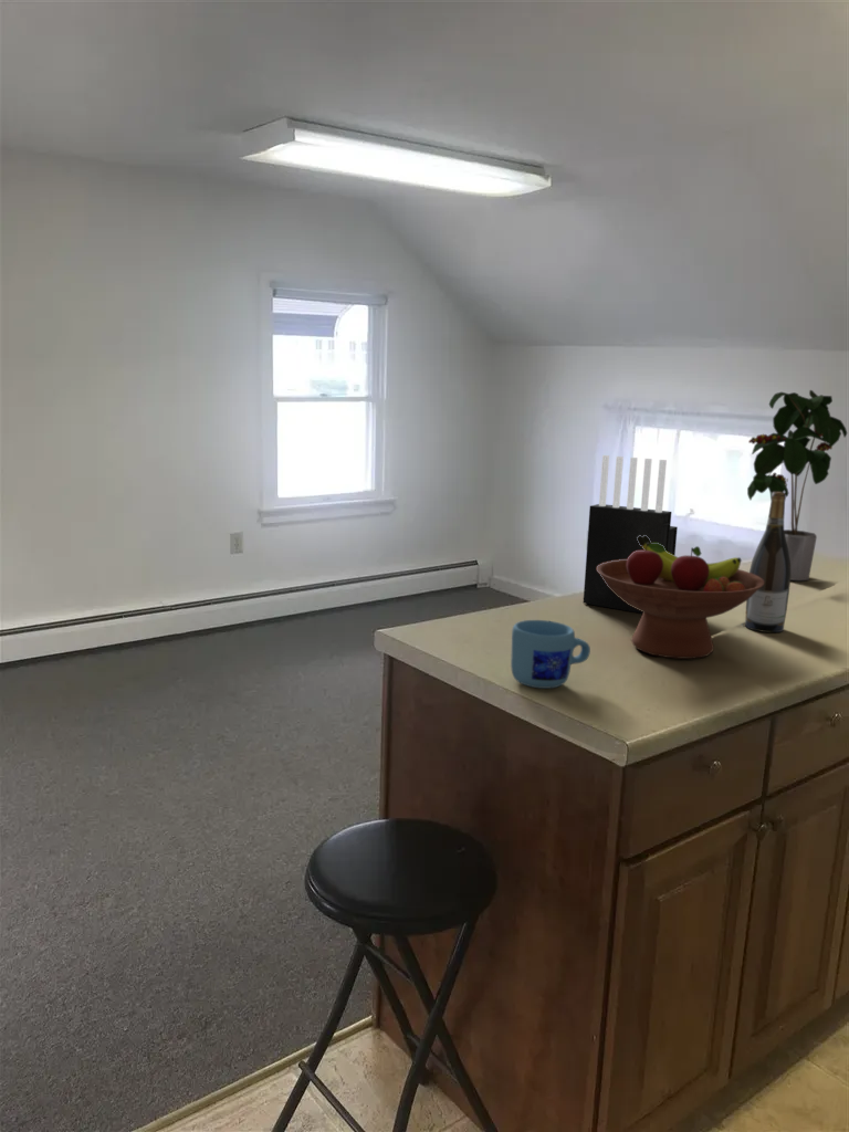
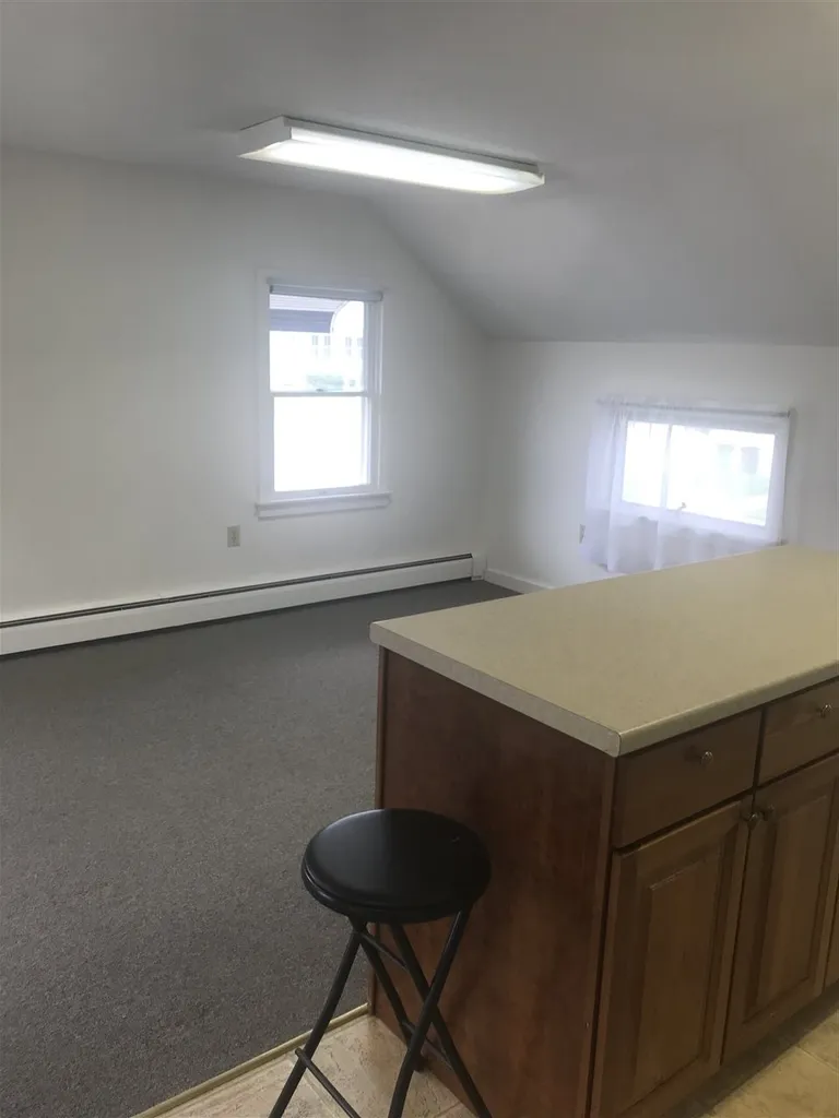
- fruit bowl [597,535,764,660]
- mug [510,619,591,690]
- wine bottle [744,492,792,633]
- potted plant [746,389,848,581]
- knife block [583,454,679,615]
